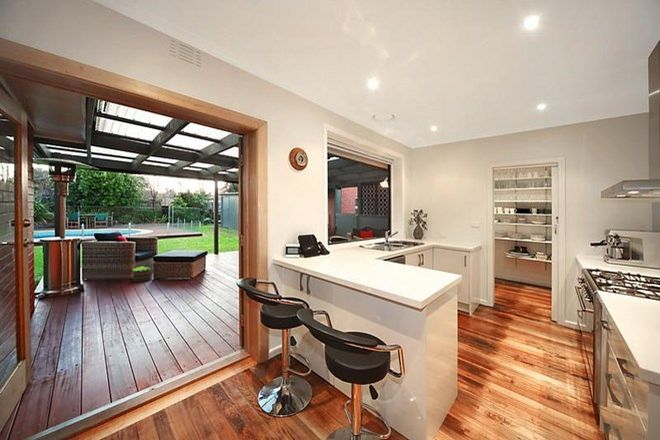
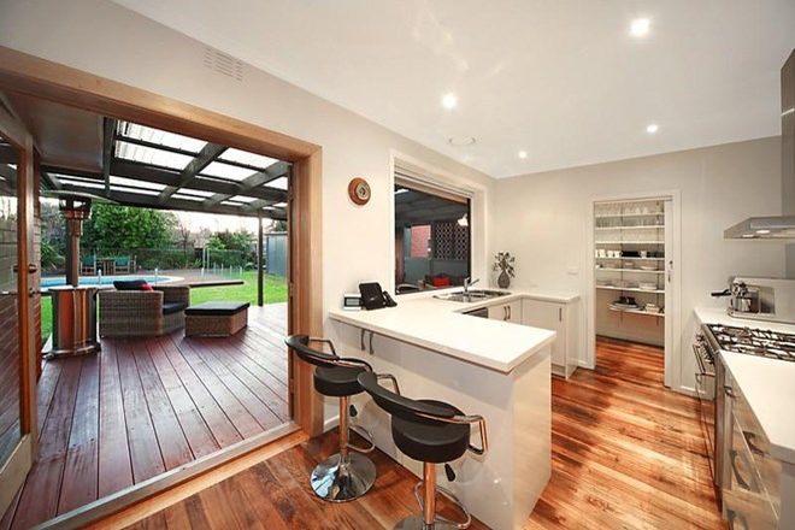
- potted plant [132,265,153,283]
